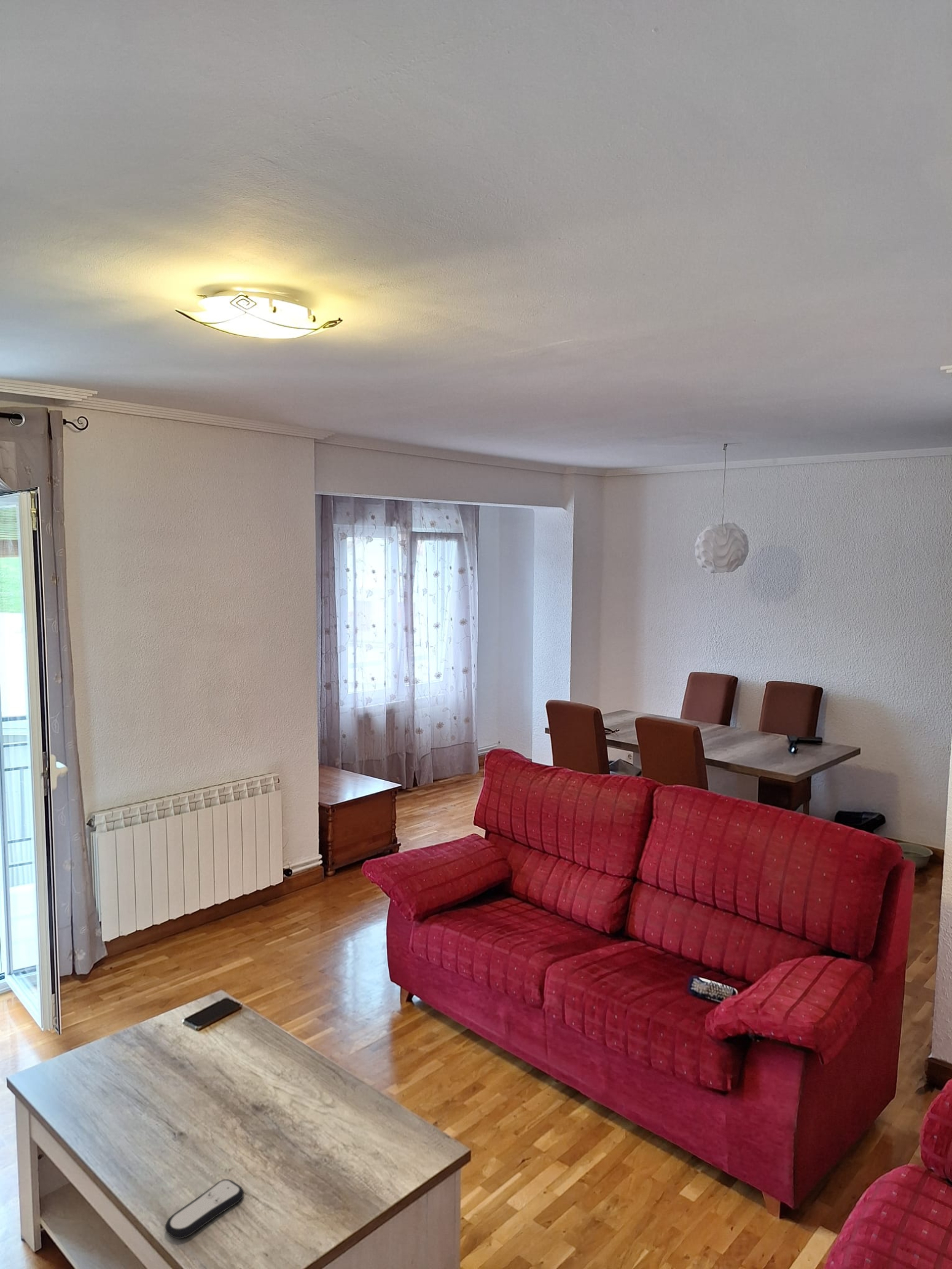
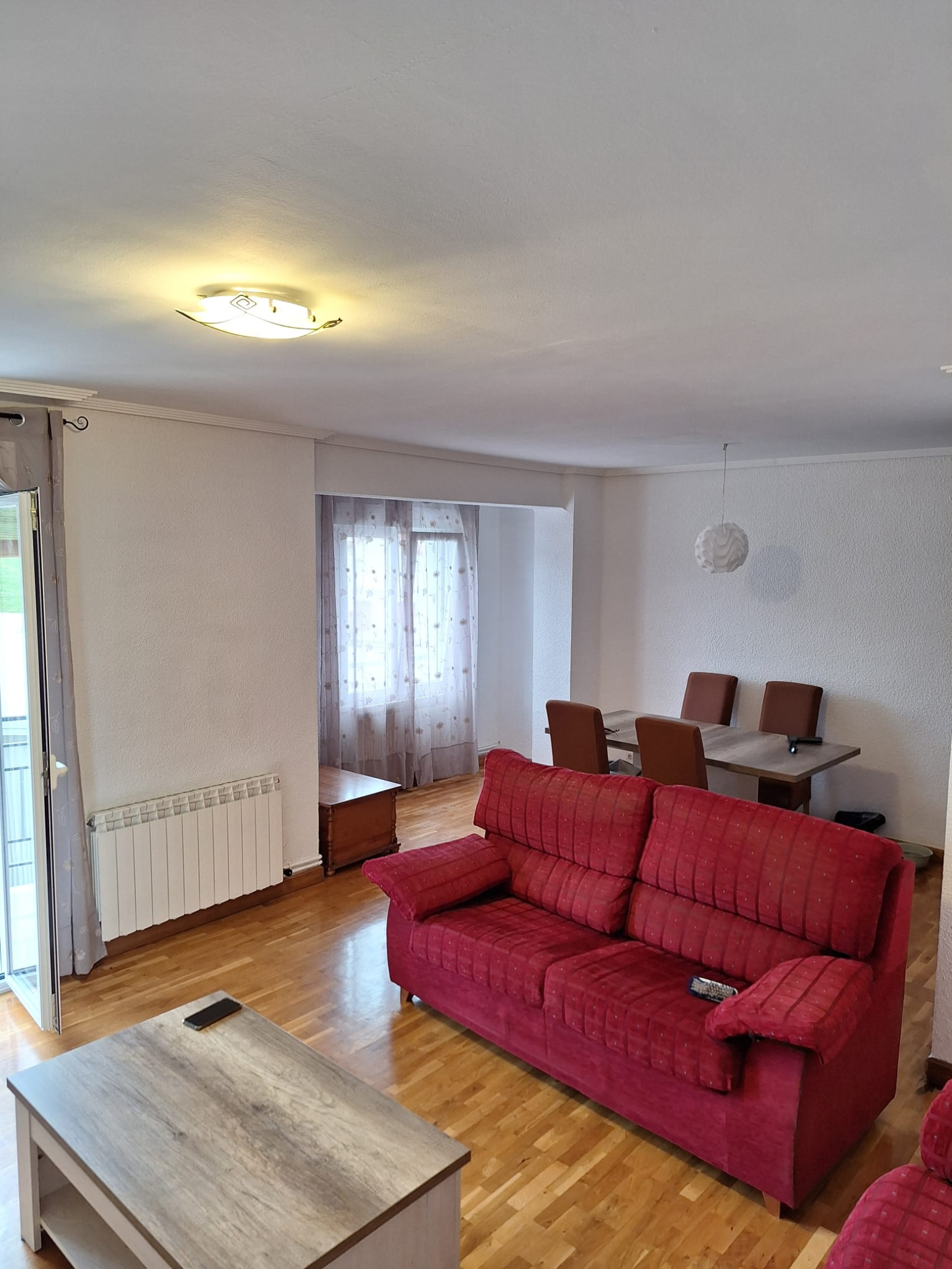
- remote control [165,1179,244,1240]
